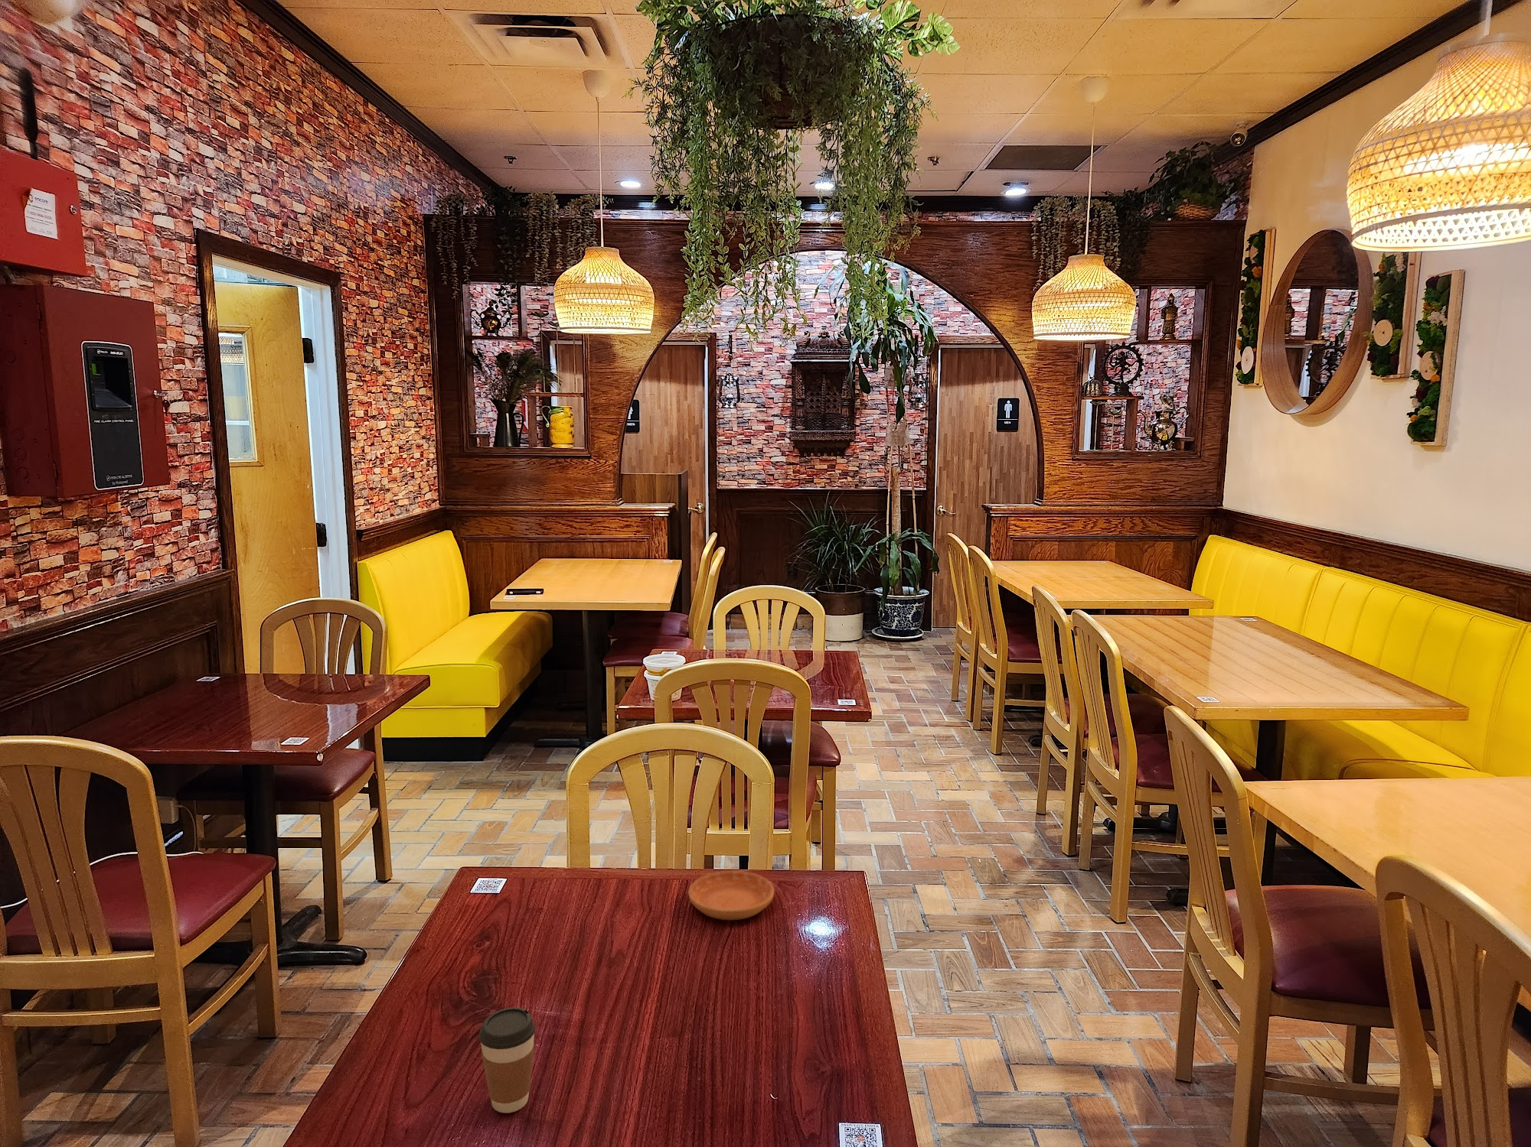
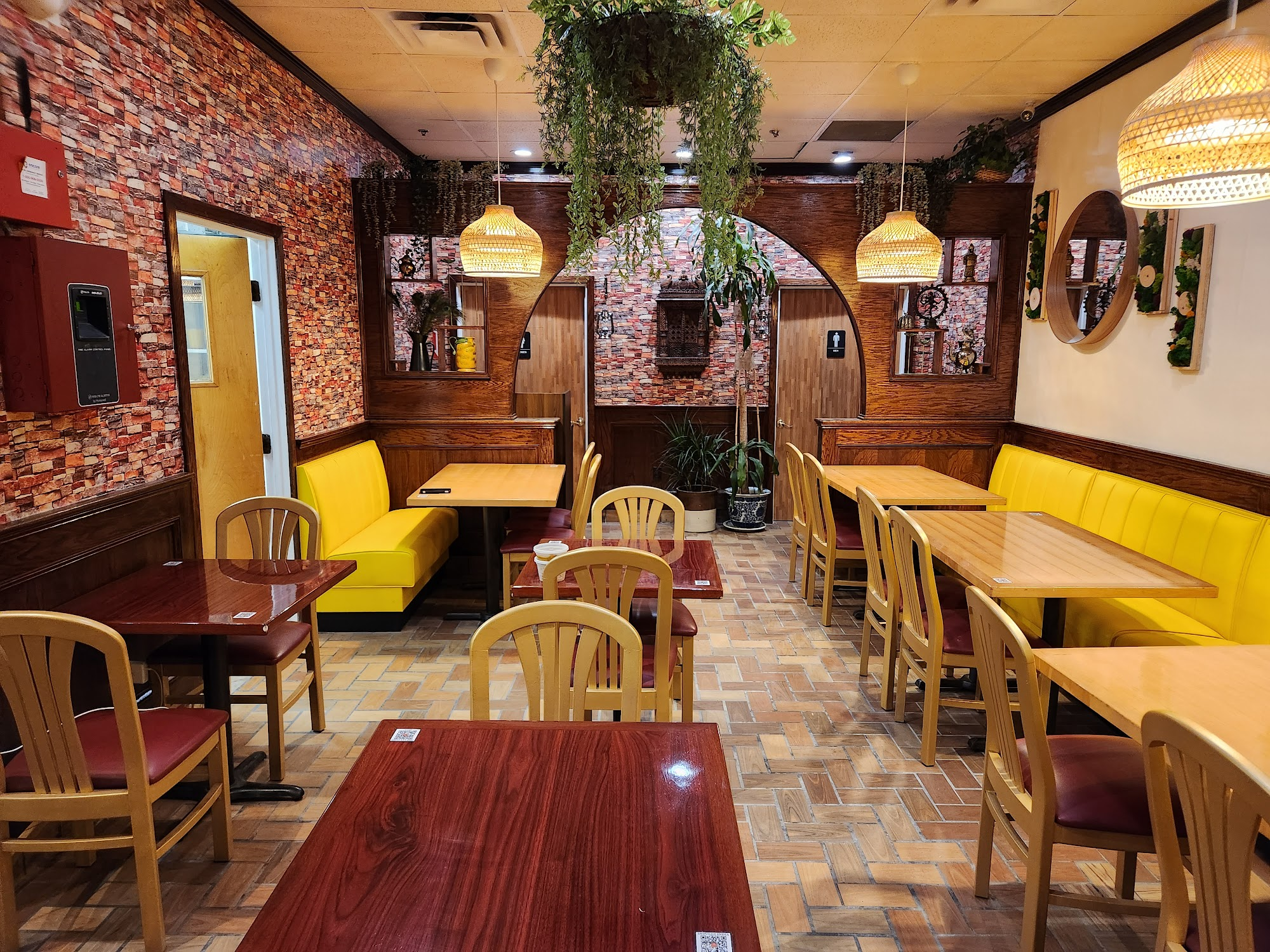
- coffee cup [477,1007,536,1113]
- saucer [687,870,775,920]
